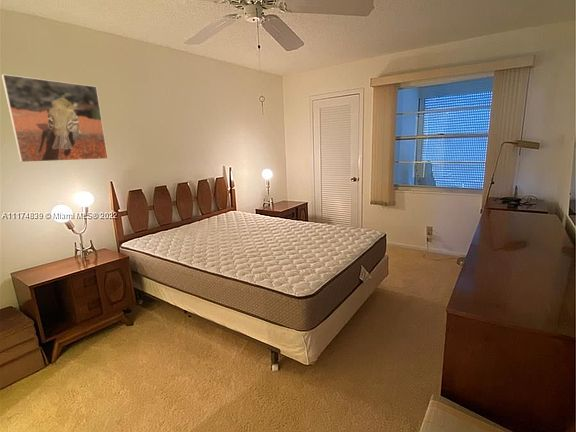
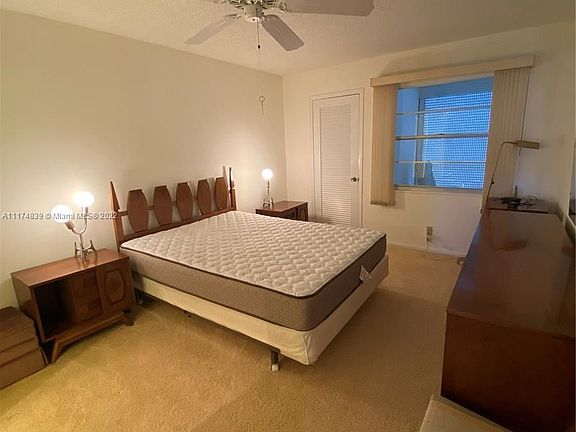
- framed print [1,73,109,163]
